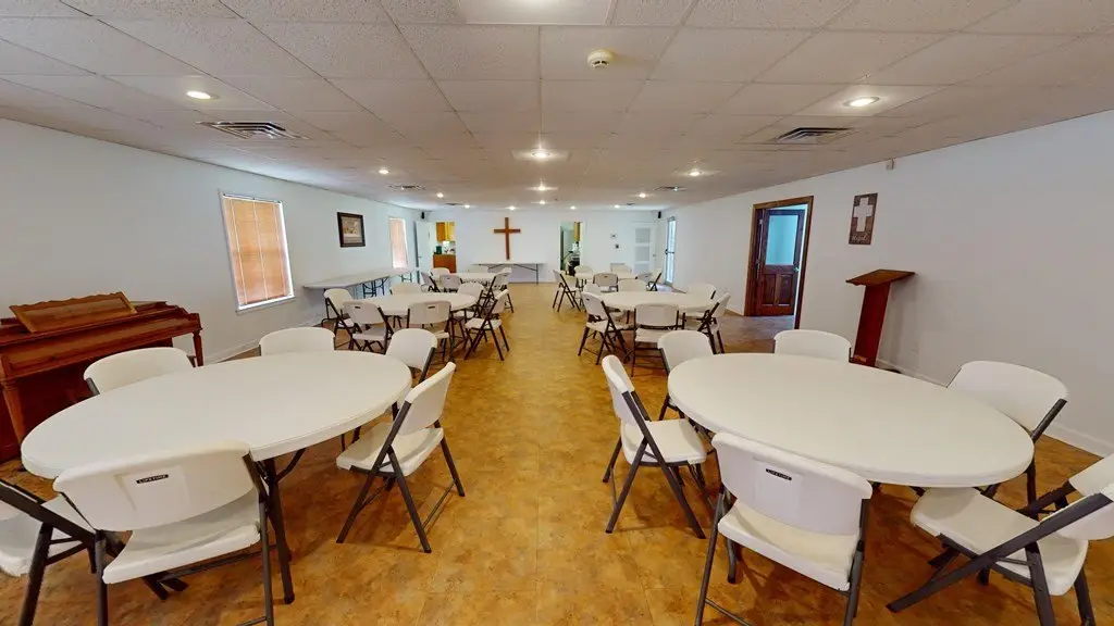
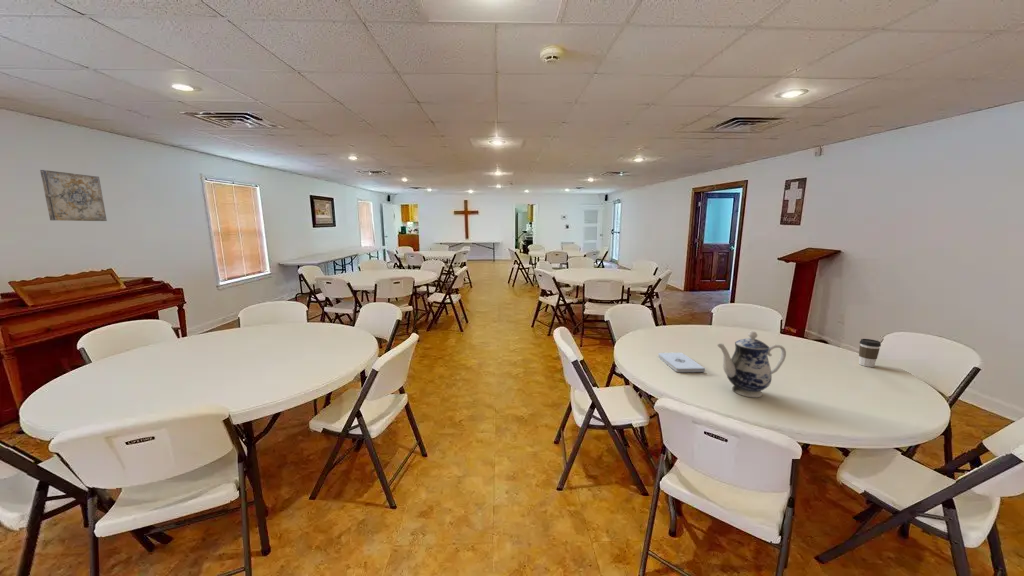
+ coffee cup [858,338,882,368]
+ wall art [39,169,108,222]
+ teapot [716,330,787,398]
+ notepad [657,352,706,373]
